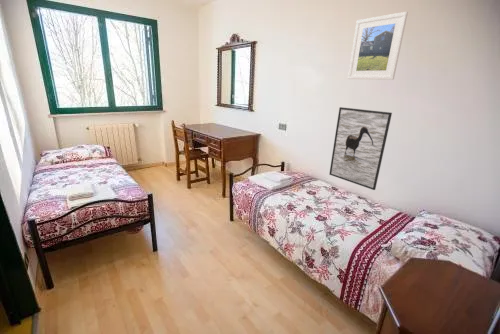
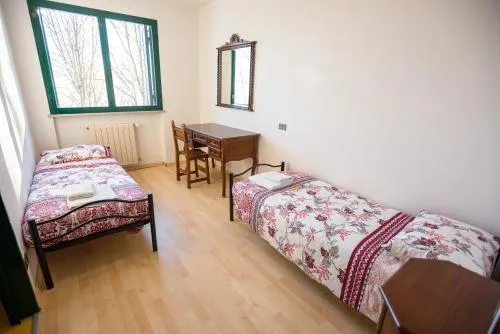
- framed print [347,11,409,81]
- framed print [329,106,393,191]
